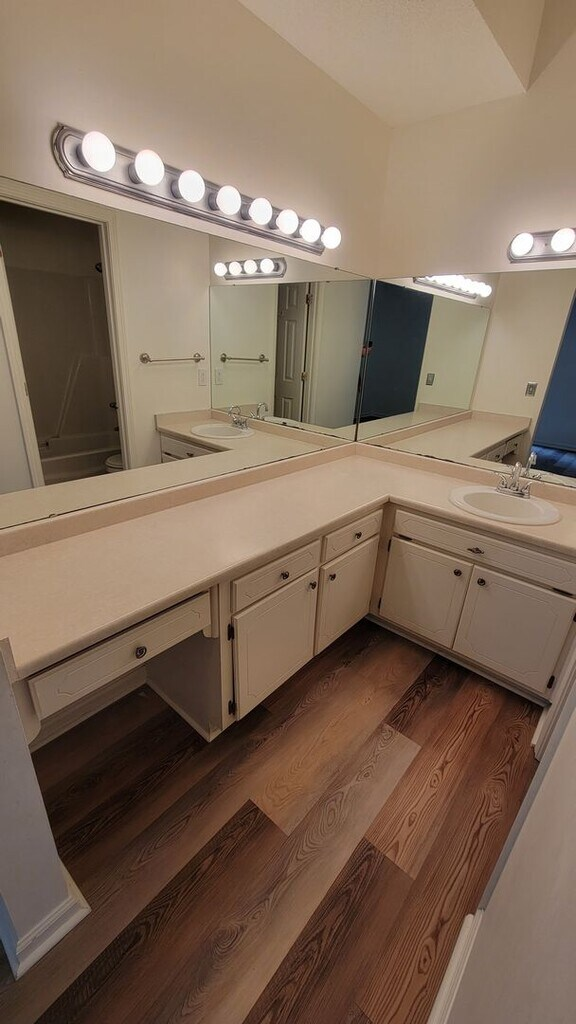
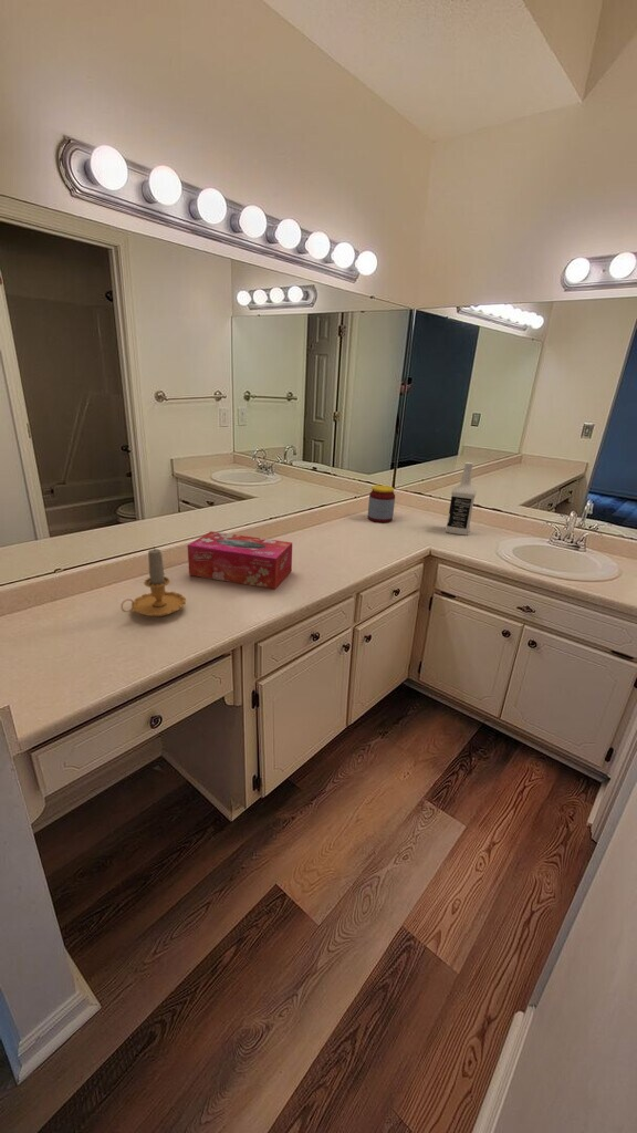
+ jar [366,485,396,523]
+ tissue box [187,530,293,590]
+ candle [119,547,187,617]
+ vodka [445,461,478,537]
